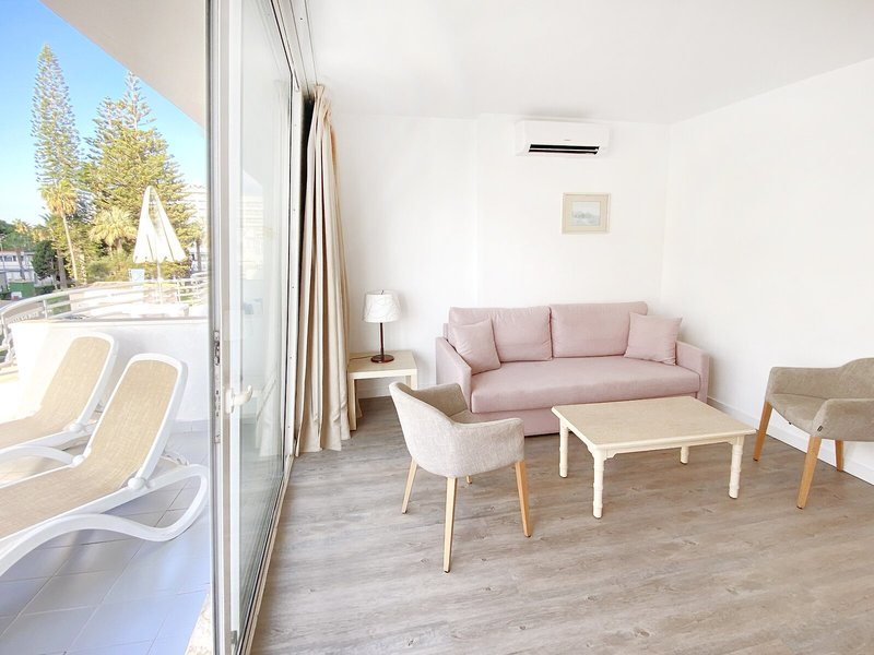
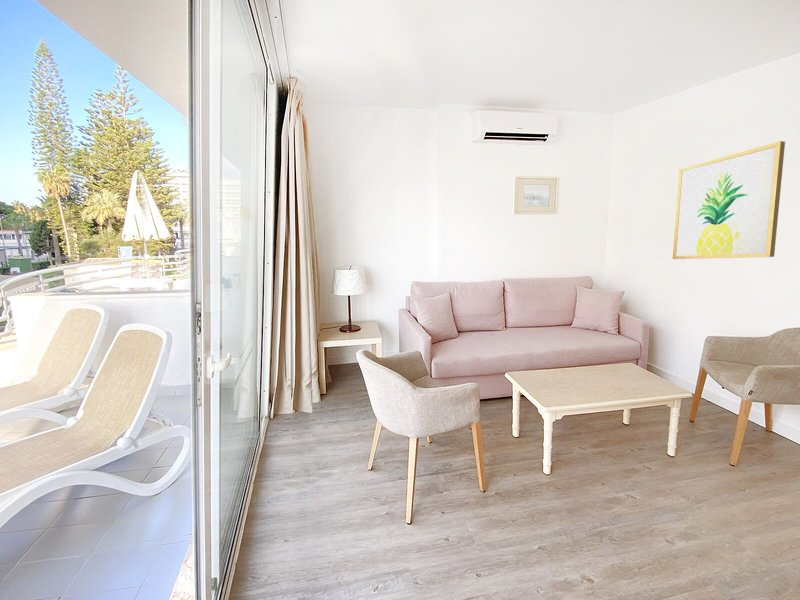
+ wall art [672,140,786,260]
